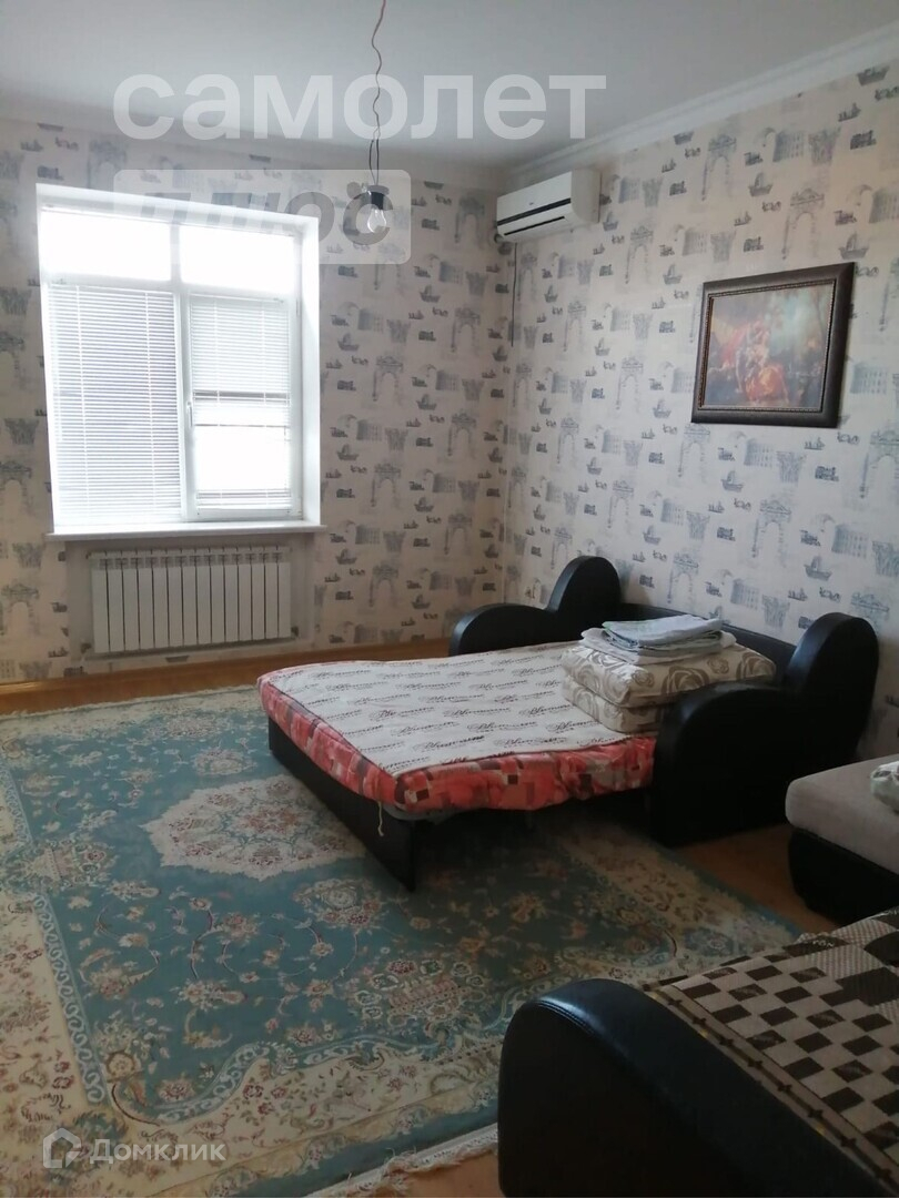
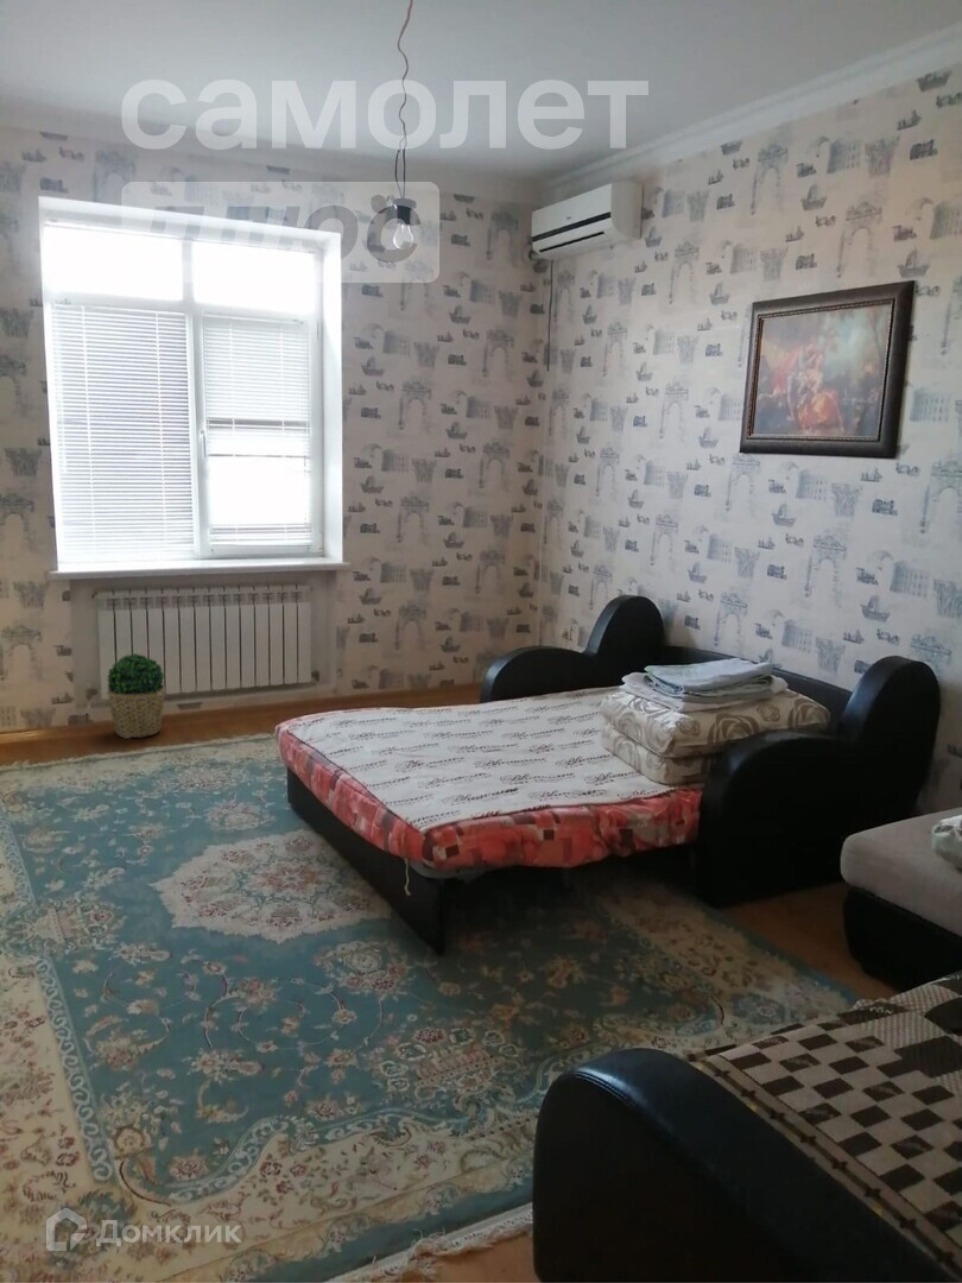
+ potted plant [106,652,166,740]
